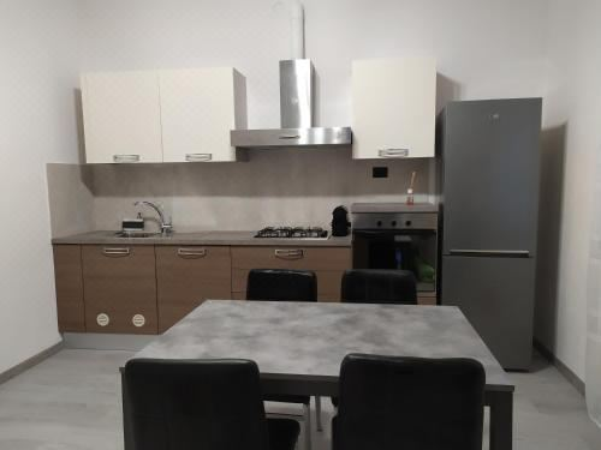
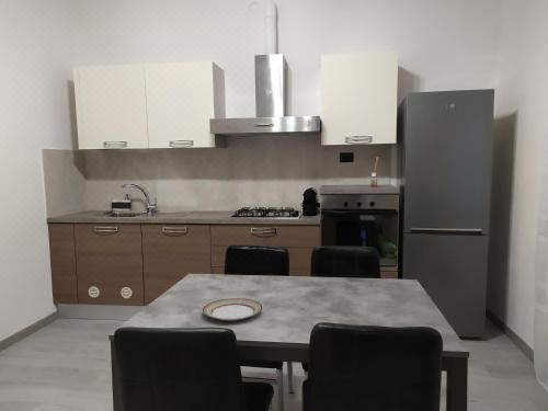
+ plate [202,297,264,322]
